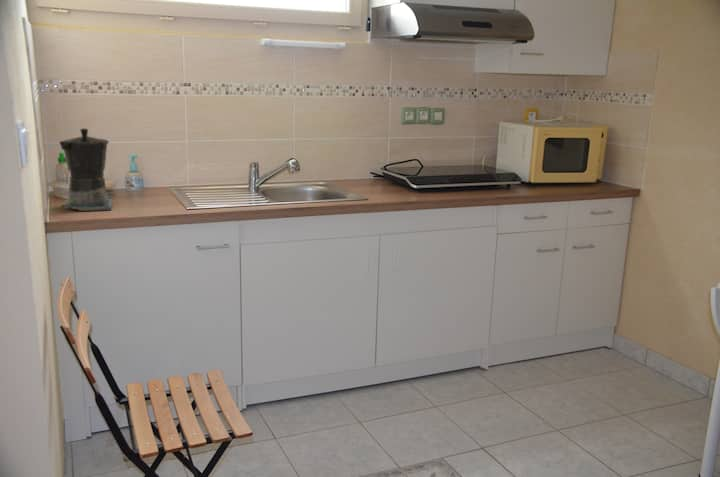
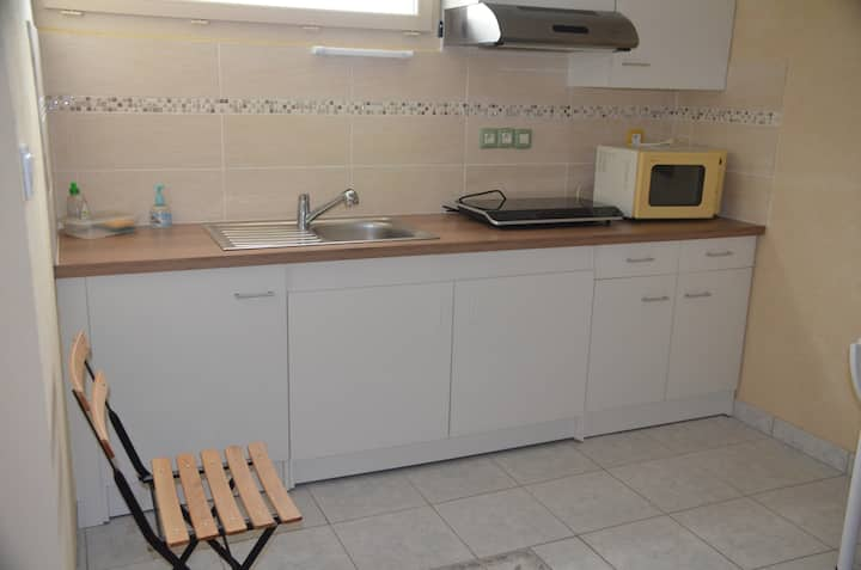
- coffee maker [59,127,113,212]
